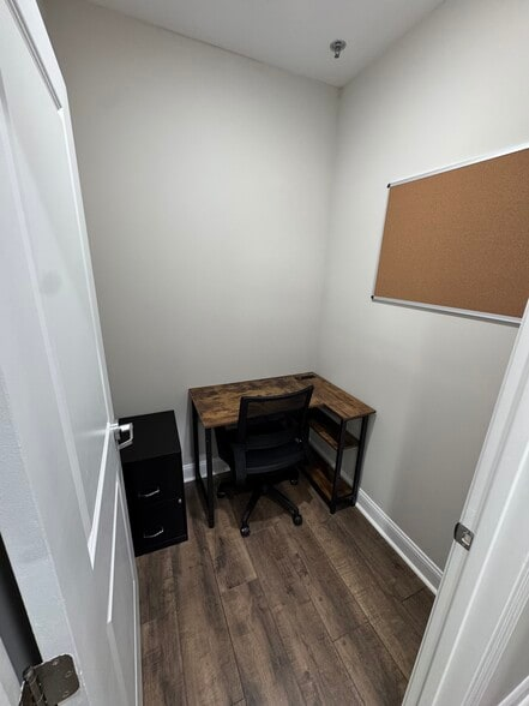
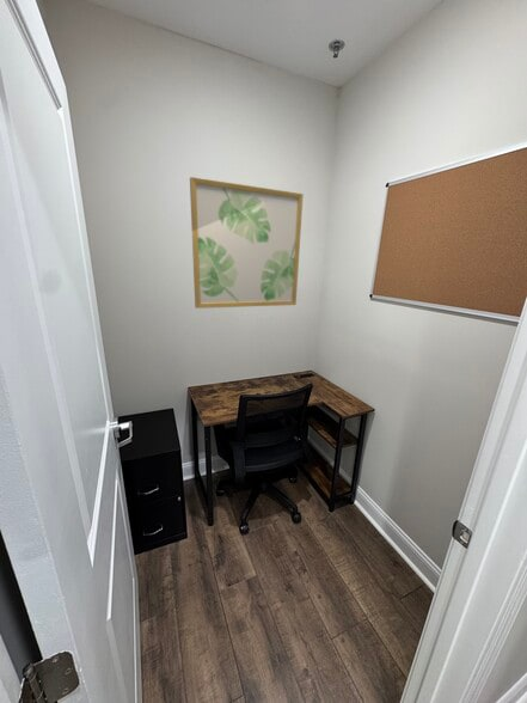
+ wall art [189,176,305,310]
